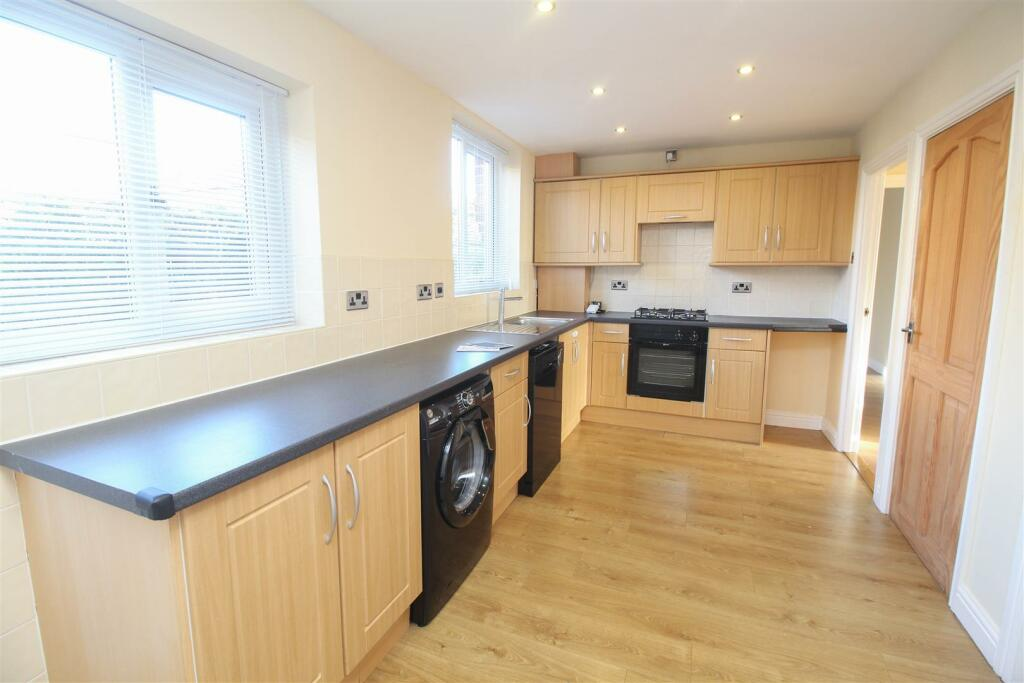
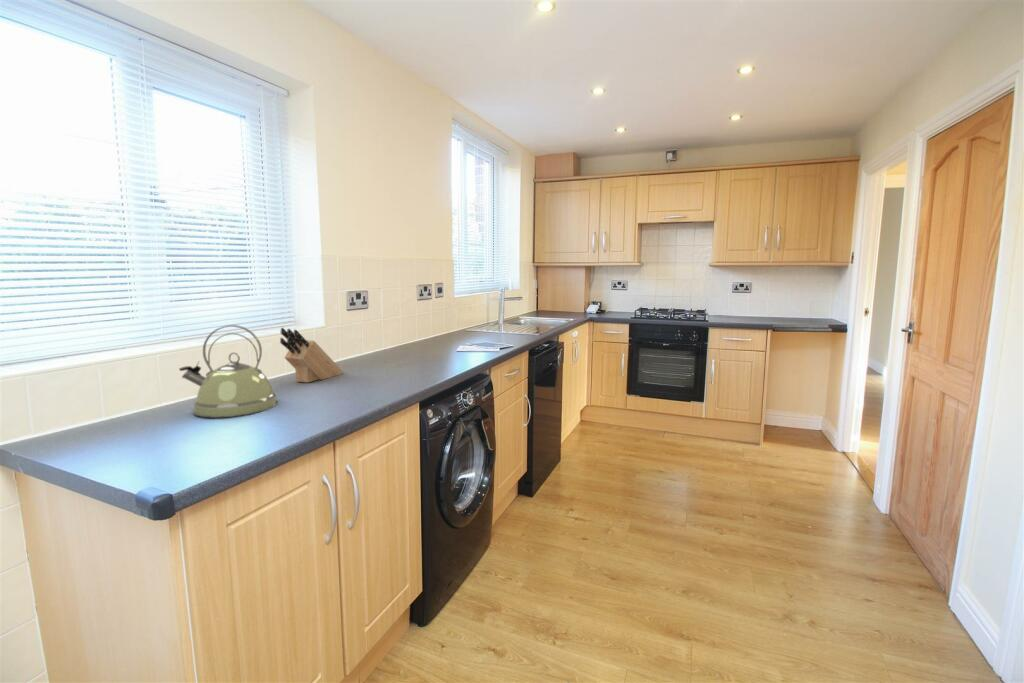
+ kettle [178,324,279,419]
+ knife block [279,327,344,384]
